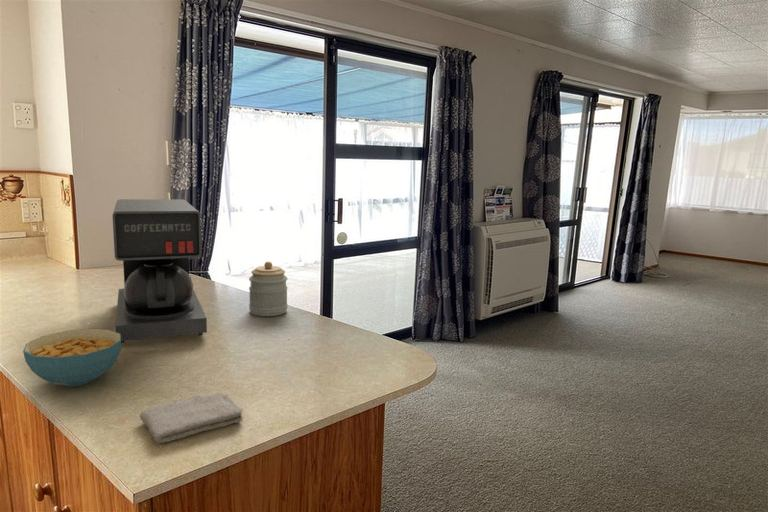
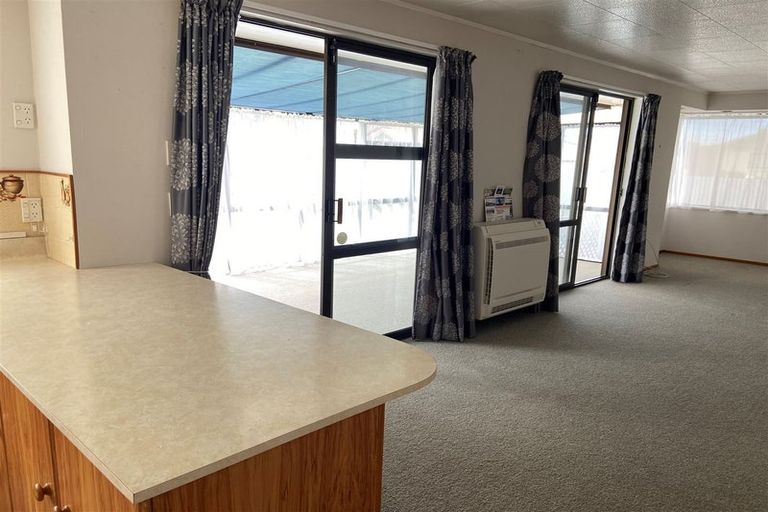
- coffee maker [111,198,208,344]
- cereal bowl [22,328,122,388]
- jar [248,260,289,317]
- washcloth [139,392,244,444]
